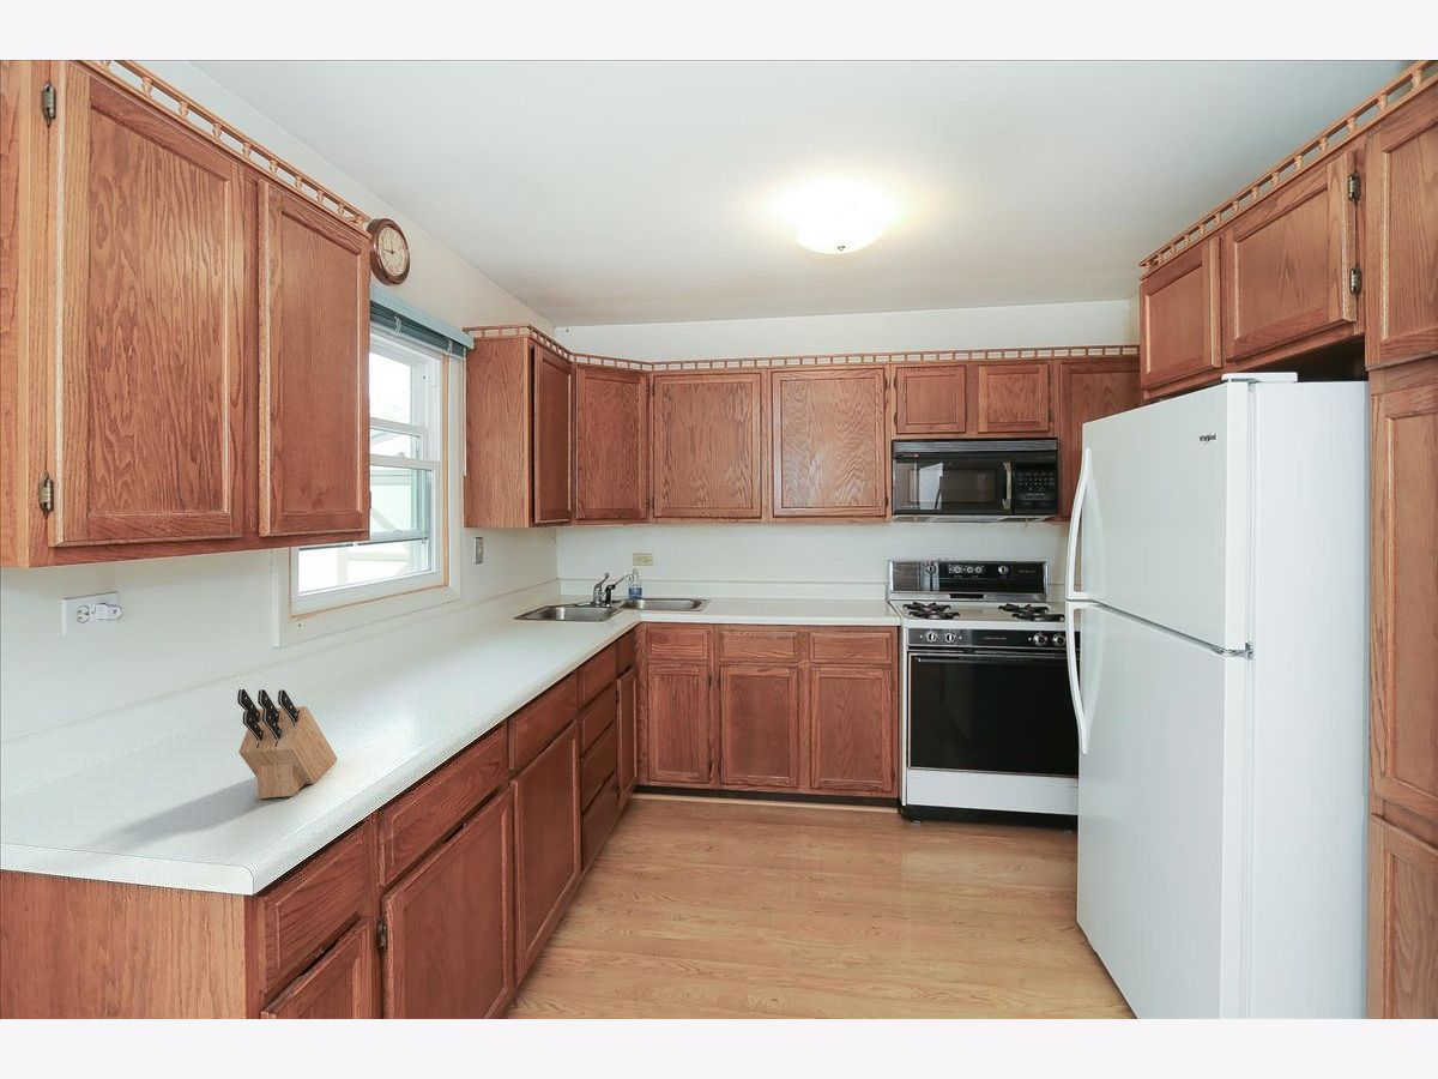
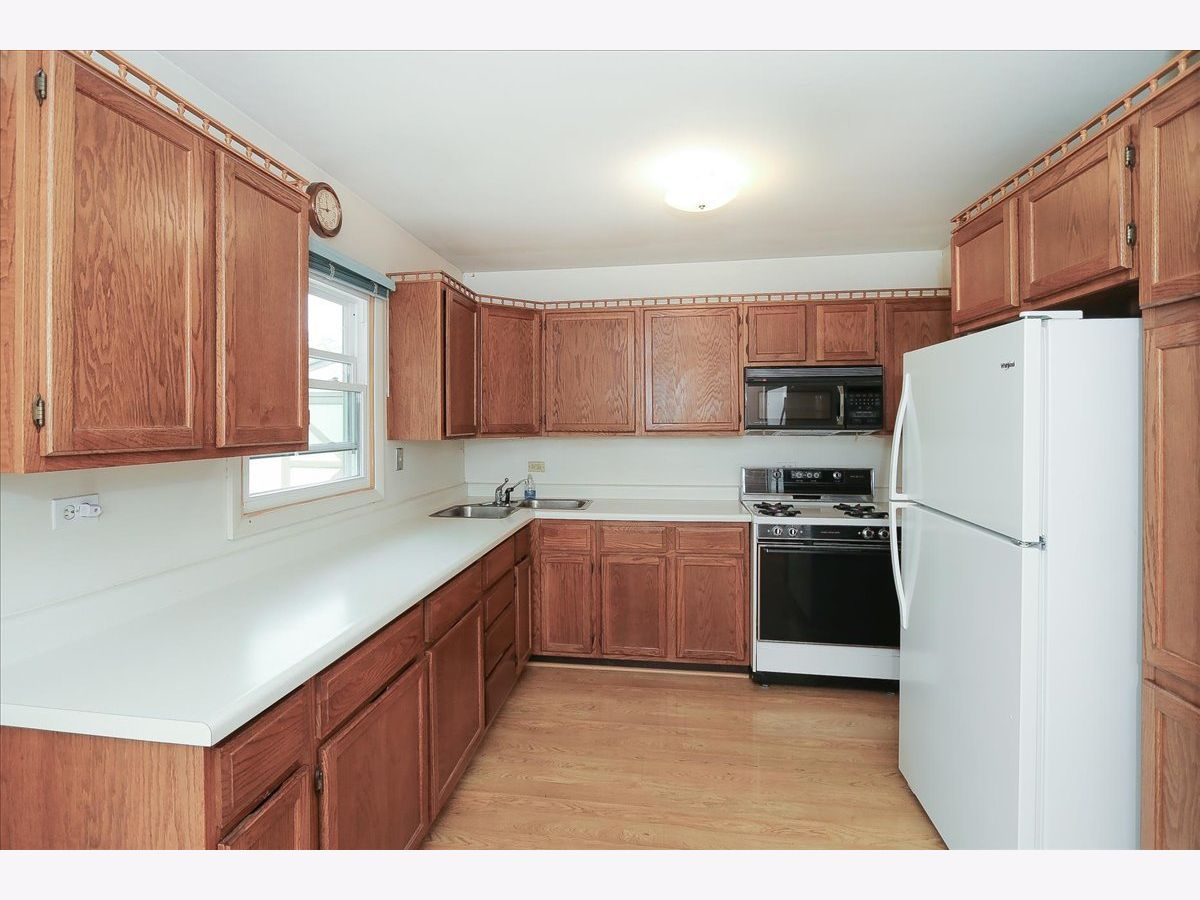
- knife block [236,688,338,800]
